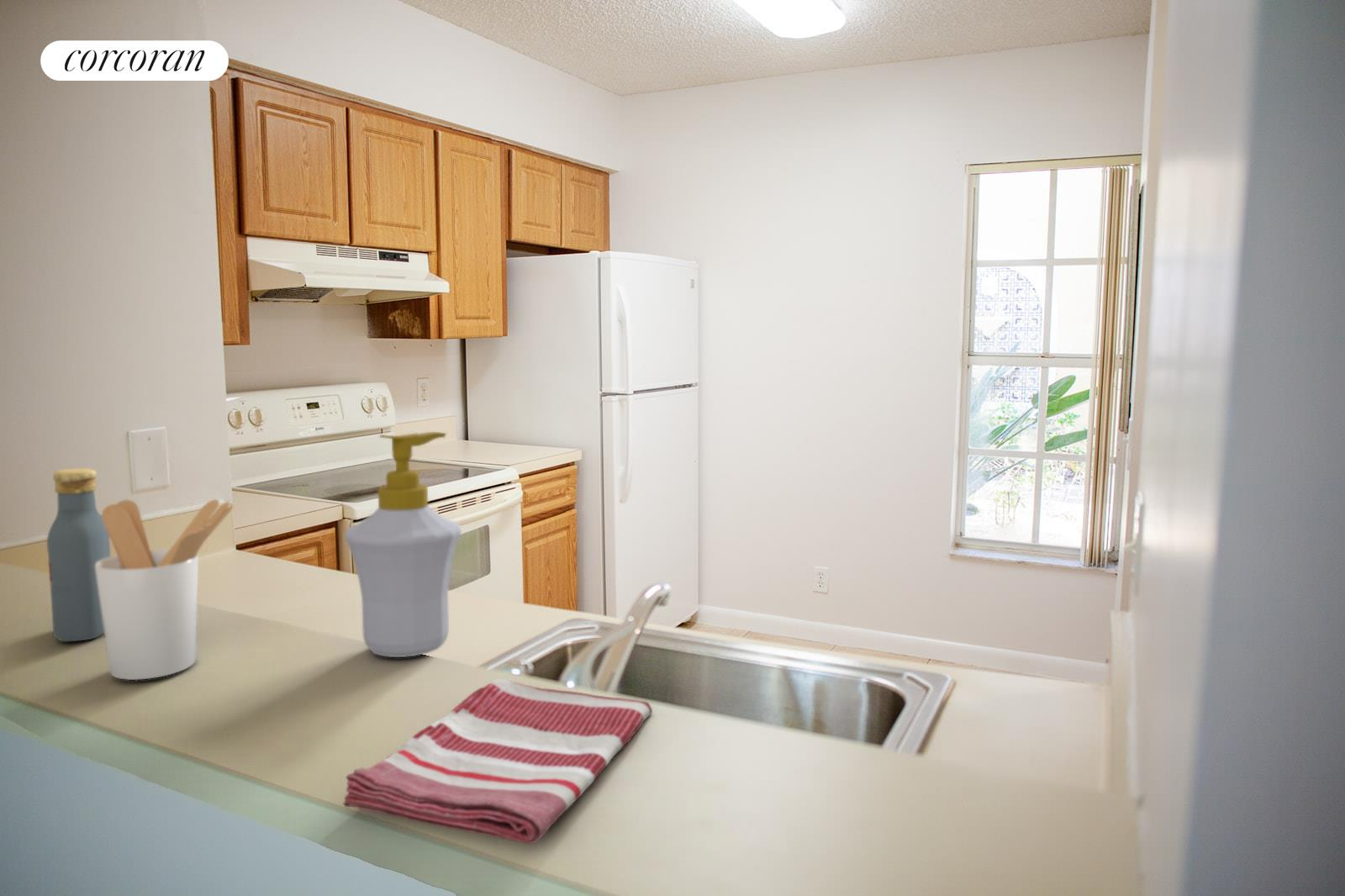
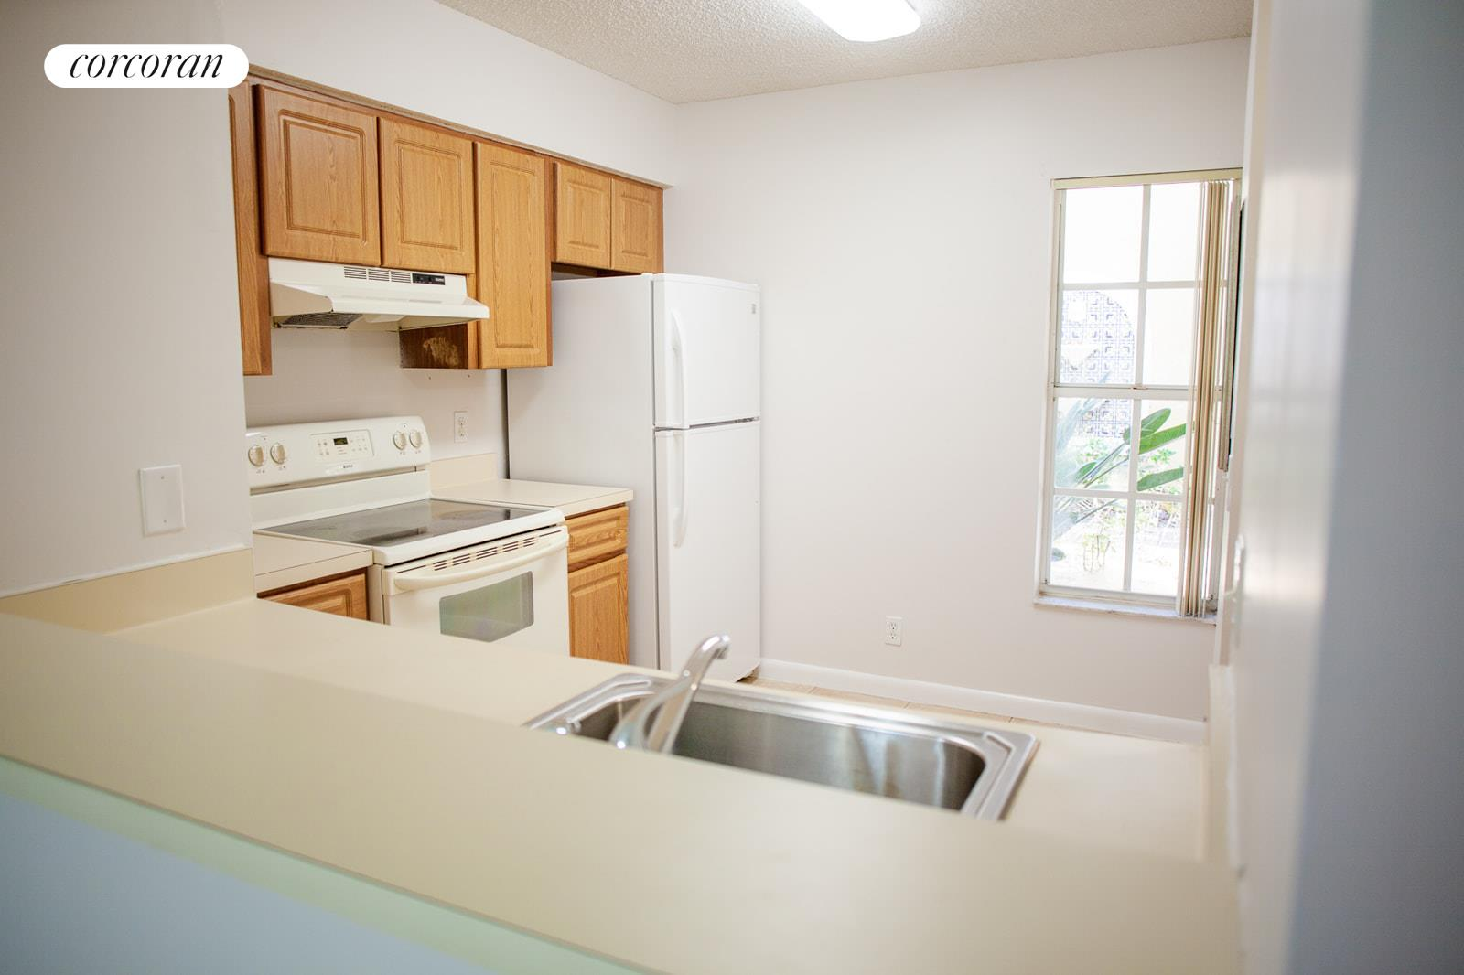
- vodka [46,467,112,643]
- utensil holder [95,498,235,681]
- dish towel [342,678,653,845]
- soap bottle [344,431,462,658]
